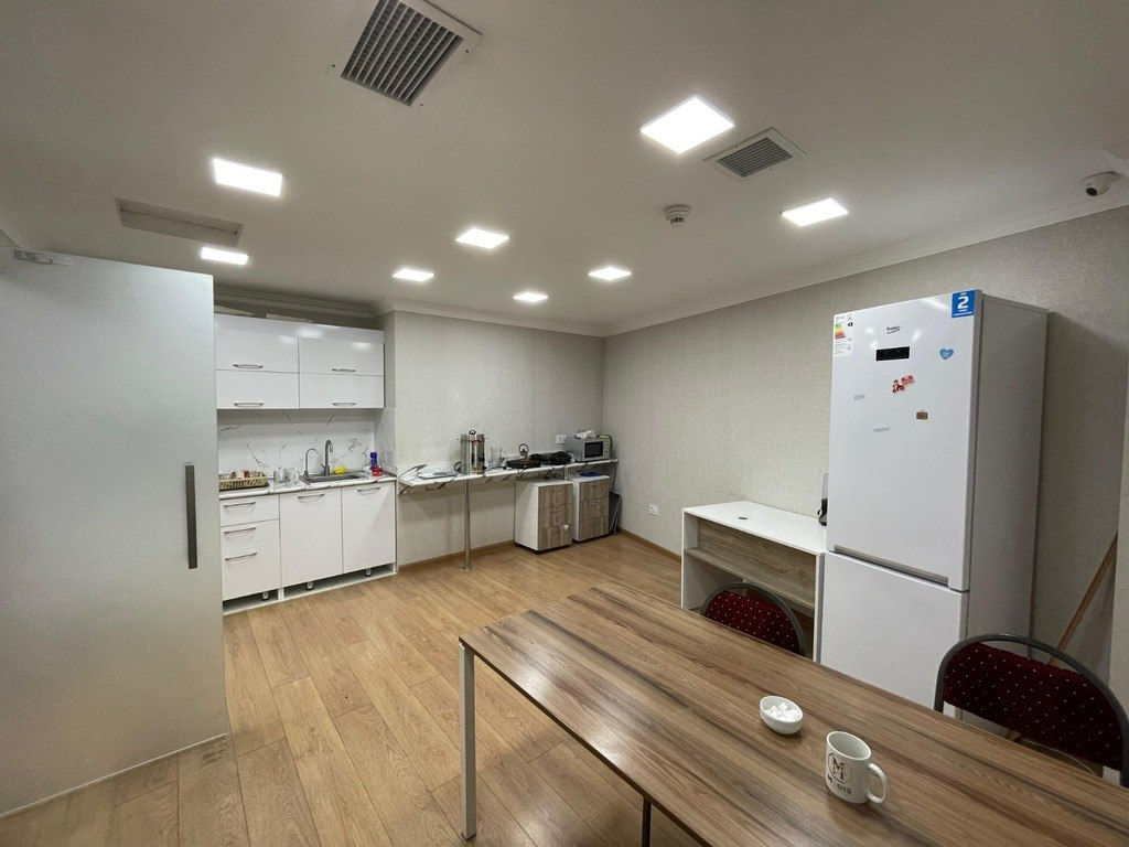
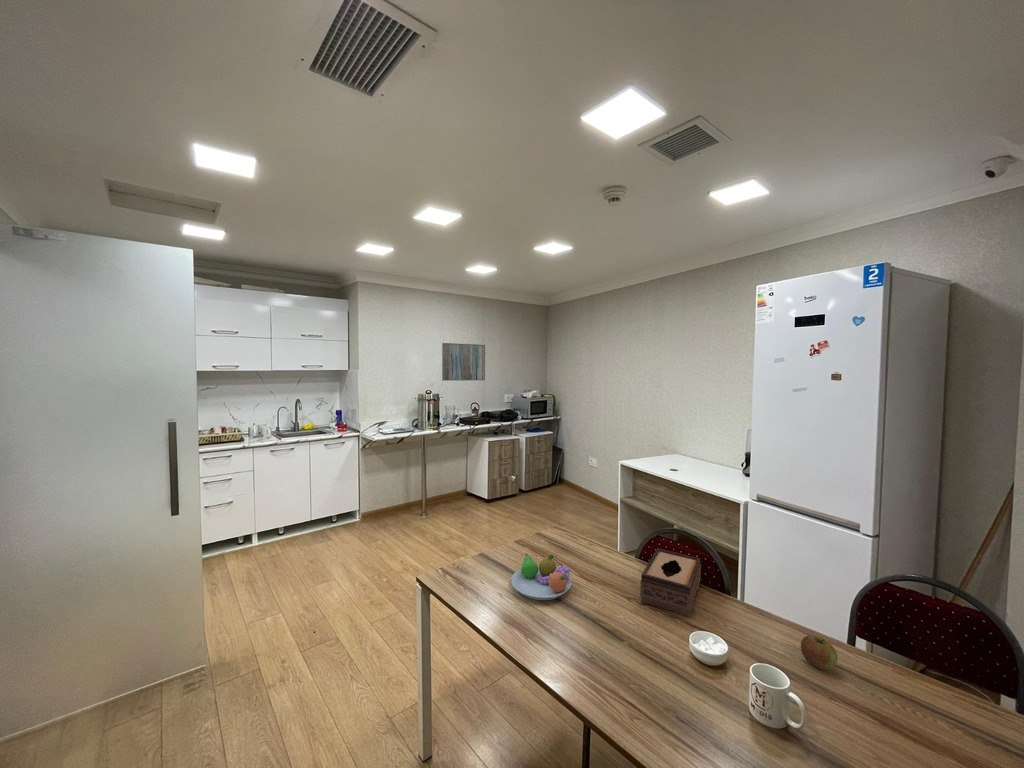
+ tissue box [639,548,702,618]
+ fruit bowl [510,552,572,601]
+ wall art [441,342,486,382]
+ apple [800,635,838,671]
